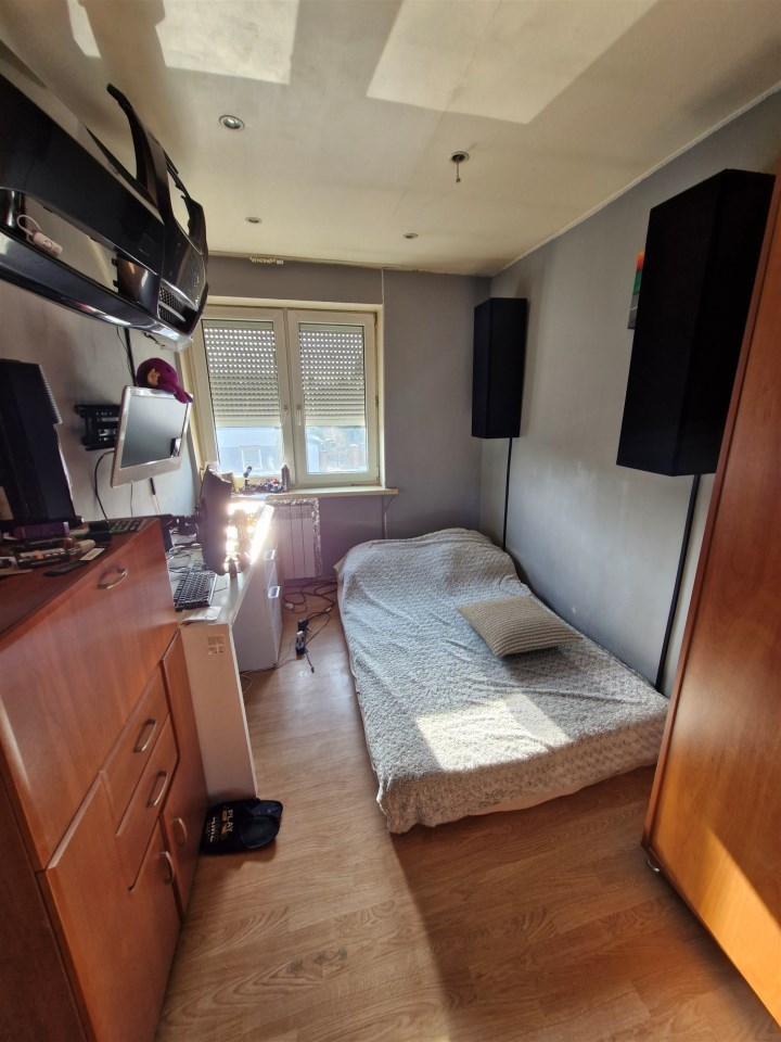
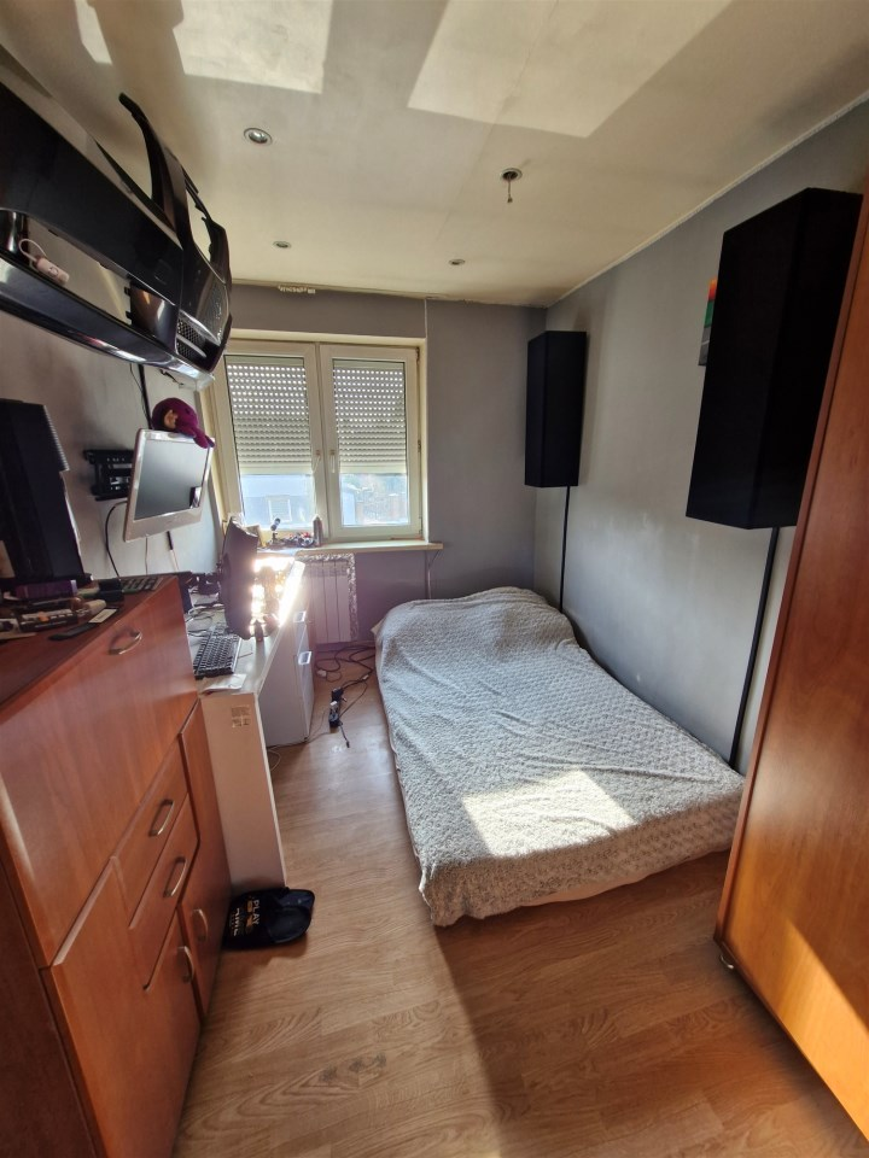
- pillow [453,595,585,659]
